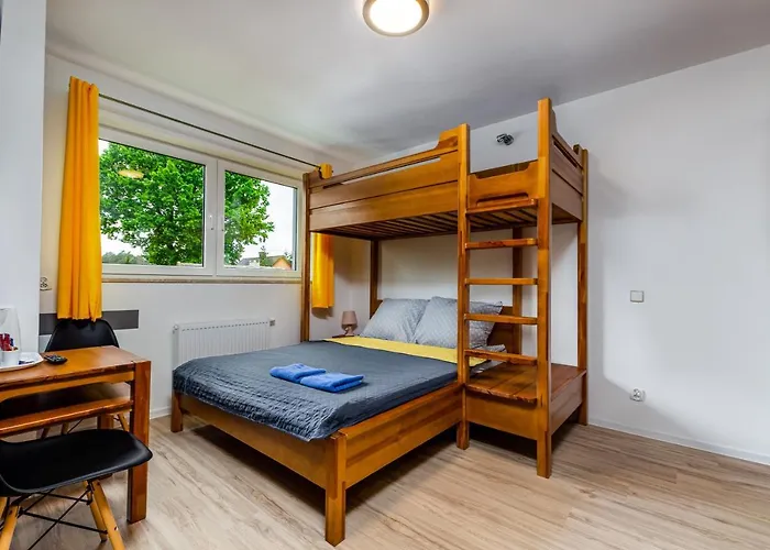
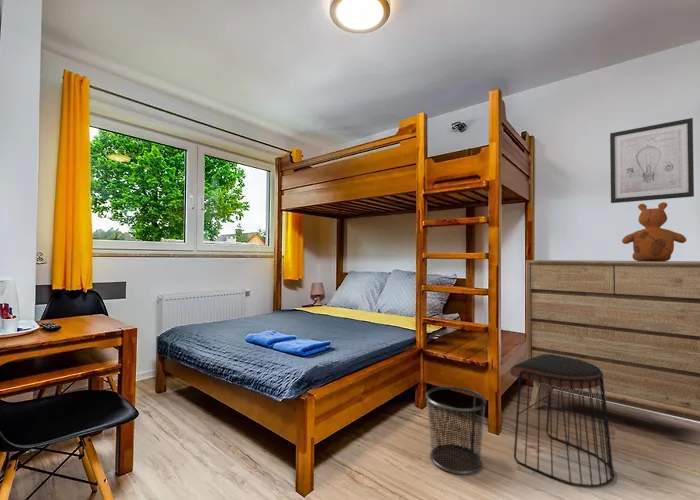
+ dresser [525,259,700,423]
+ stool [509,354,615,488]
+ teddy bear [621,201,687,262]
+ waste bin [425,385,488,475]
+ wall art [609,117,695,204]
